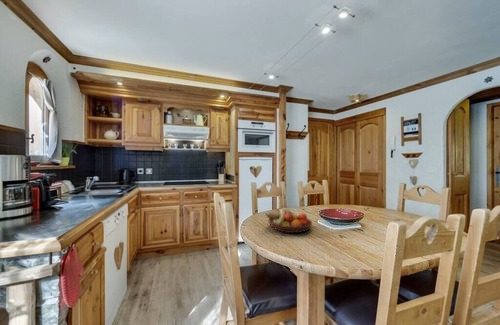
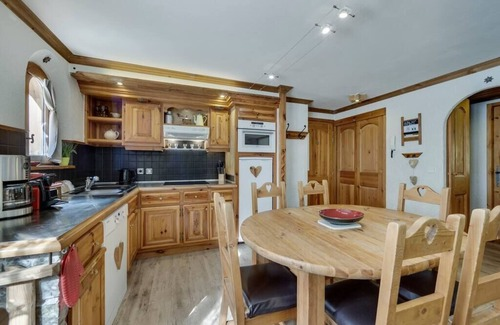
- fruit bowl [264,207,313,234]
